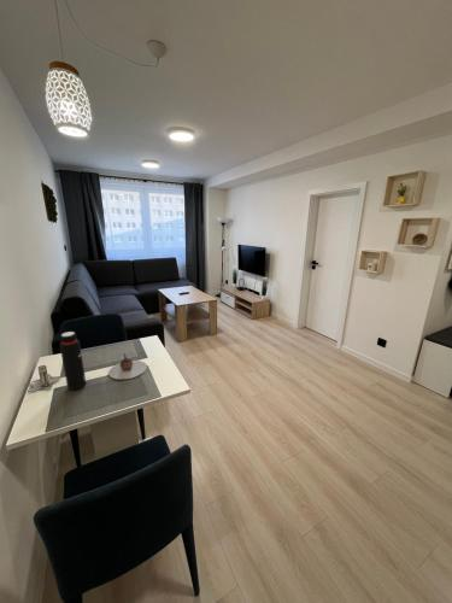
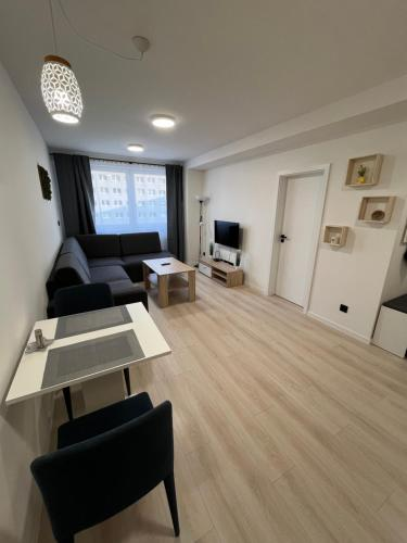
- teapot [107,352,148,380]
- water bottle [59,330,87,392]
